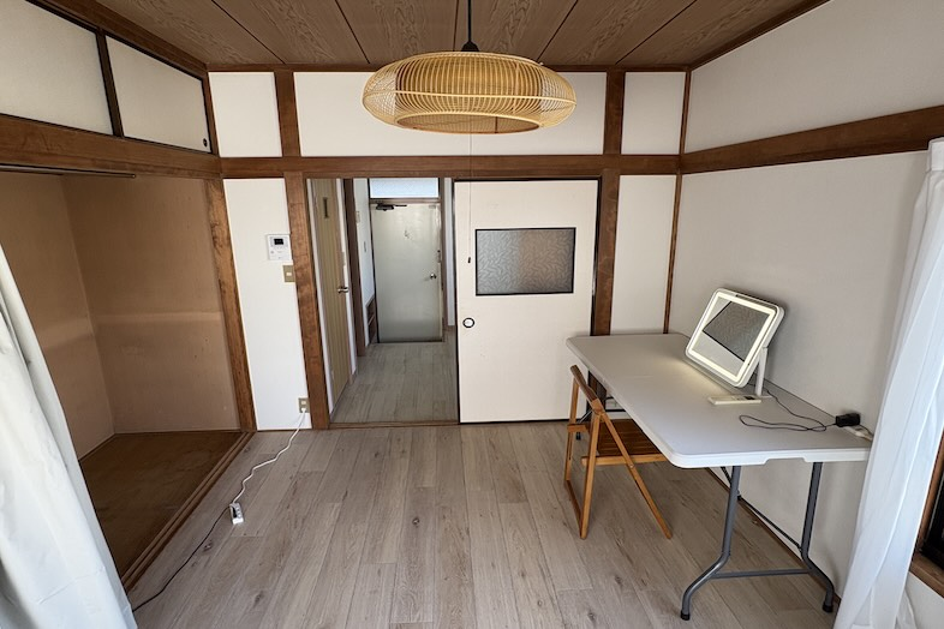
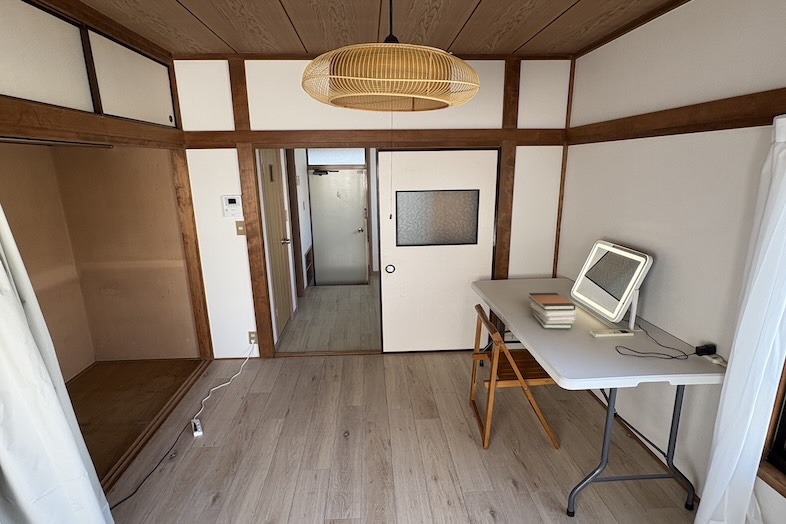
+ book stack [528,292,577,330]
